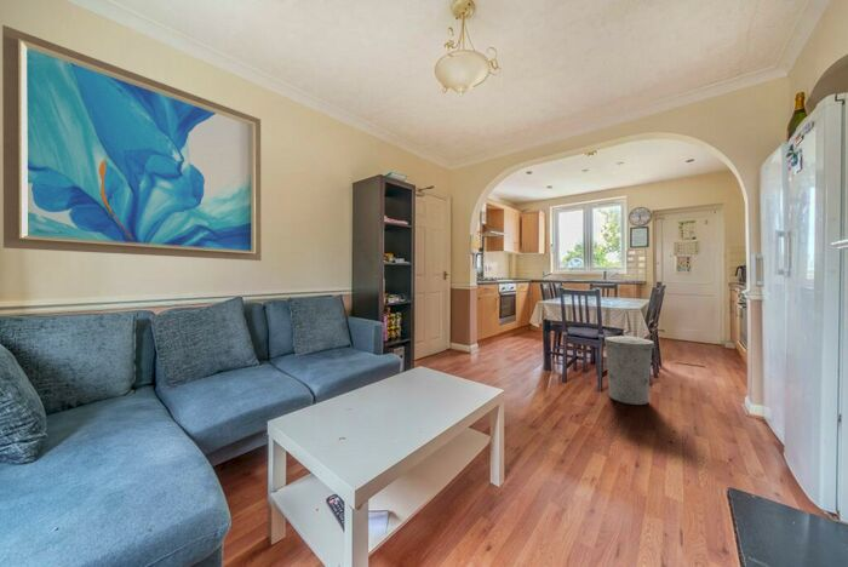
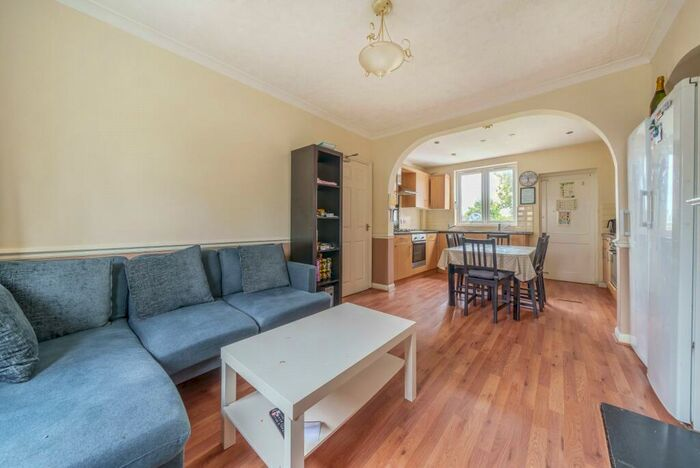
- trash can [603,334,655,406]
- wall art [1,24,263,262]
